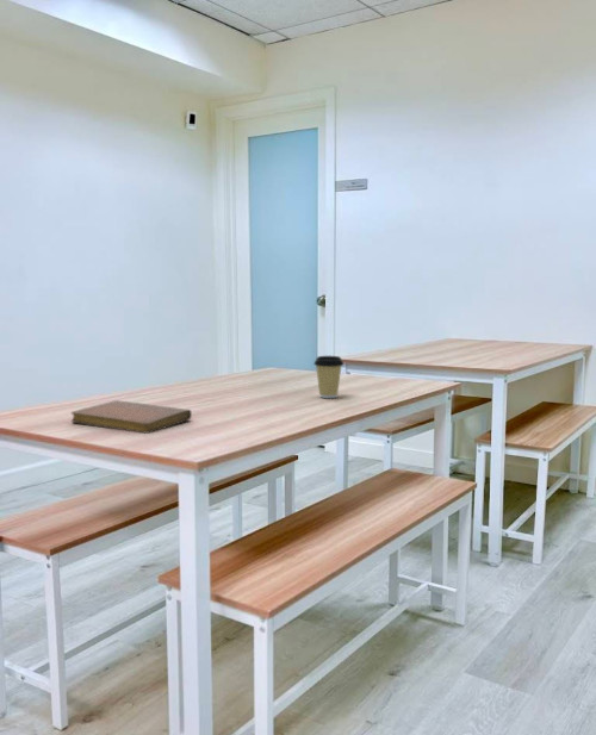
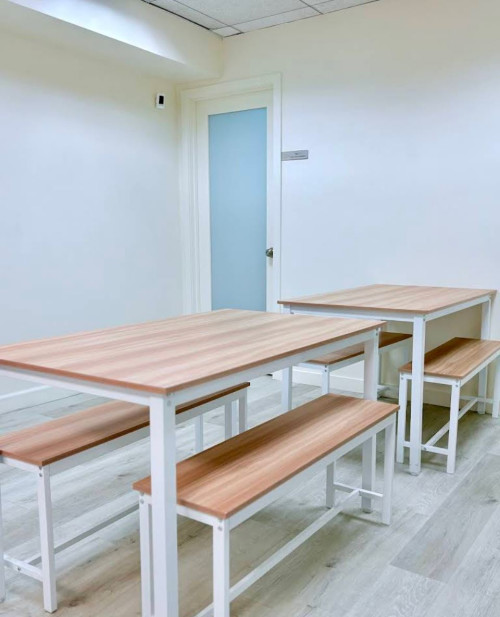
- notebook [70,399,193,435]
- coffee cup [312,355,344,399]
